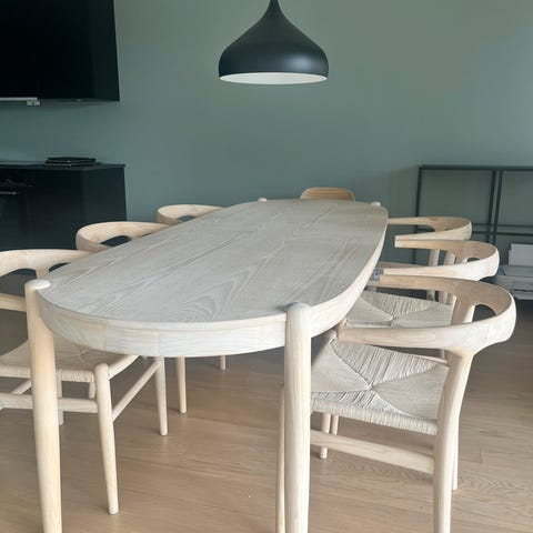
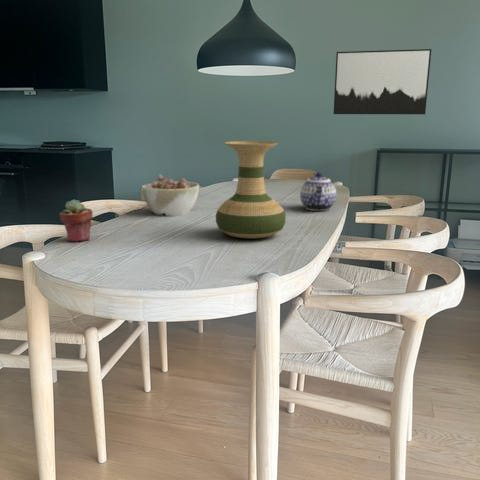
+ potted succulent [59,198,94,243]
+ bowl [141,173,200,217]
+ vase [215,140,287,239]
+ teapot [299,171,337,212]
+ wall art [333,48,432,115]
